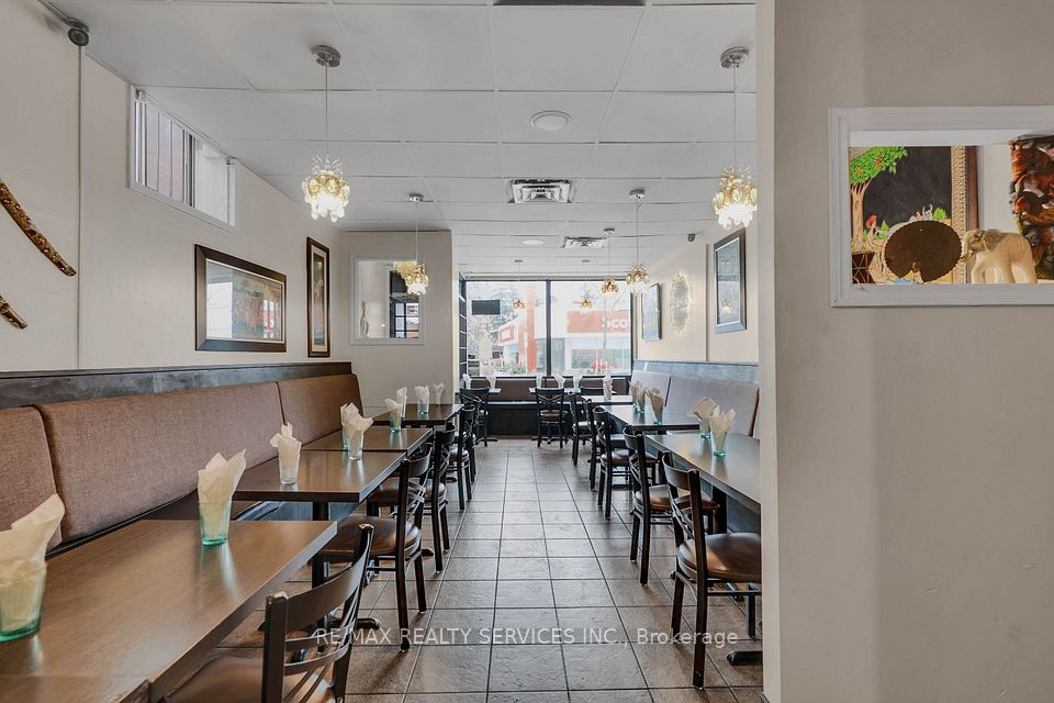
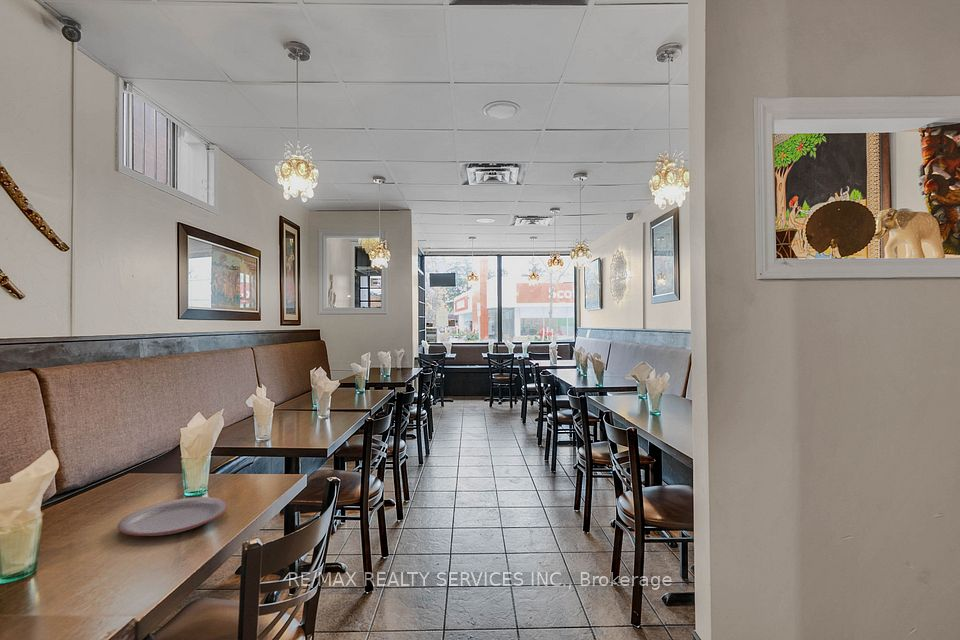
+ plate [117,496,228,537]
